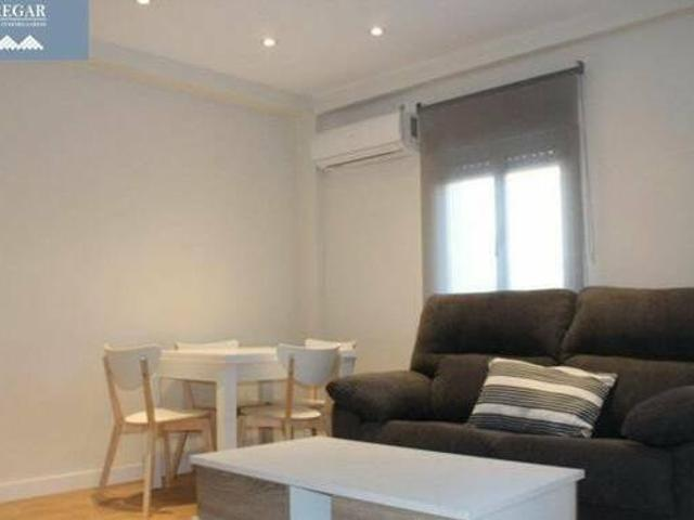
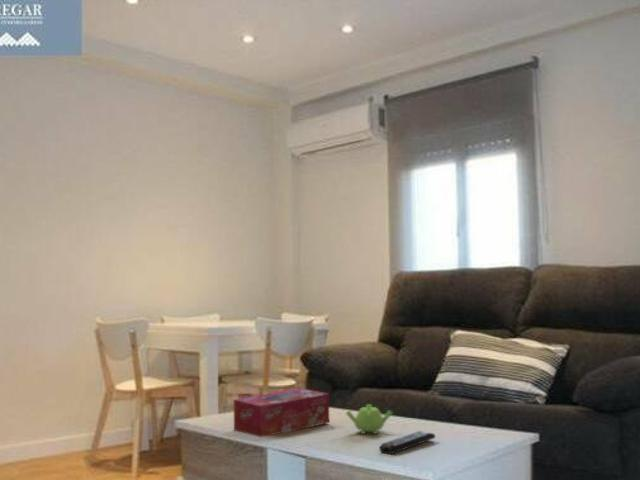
+ teapot [345,404,393,435]
+ remote control [379,430,436,456]
+ tissue box [232,387,330,438]
